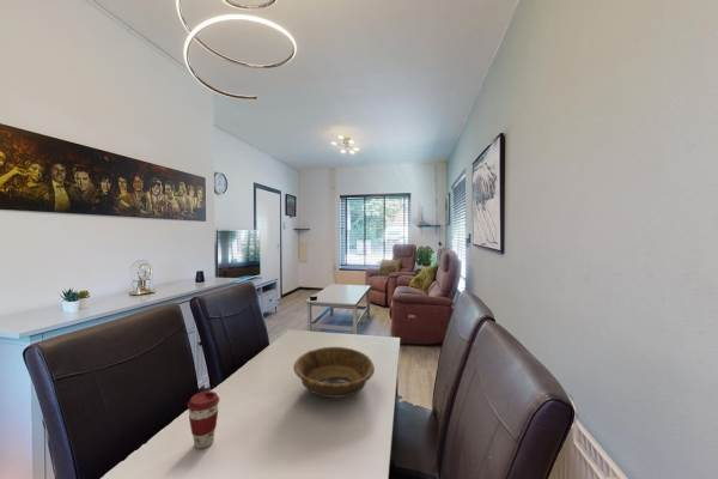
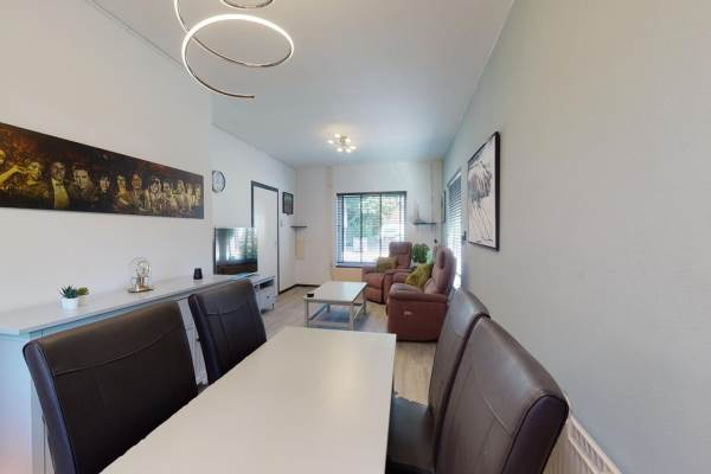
- decorative bowl [292,346,376,399]
- coffee cup [187,390,220,450]
